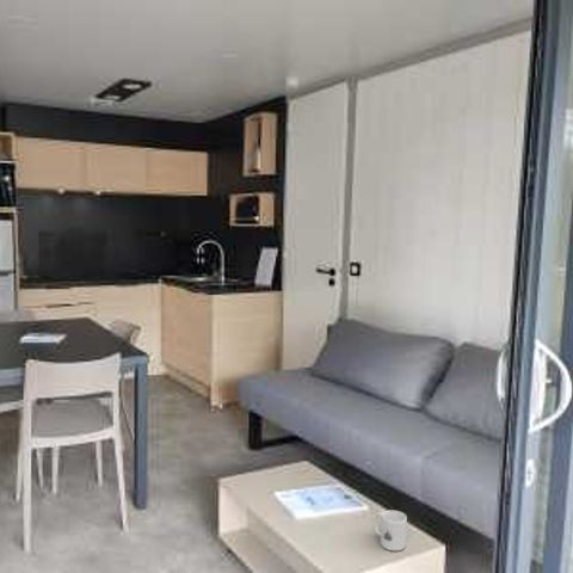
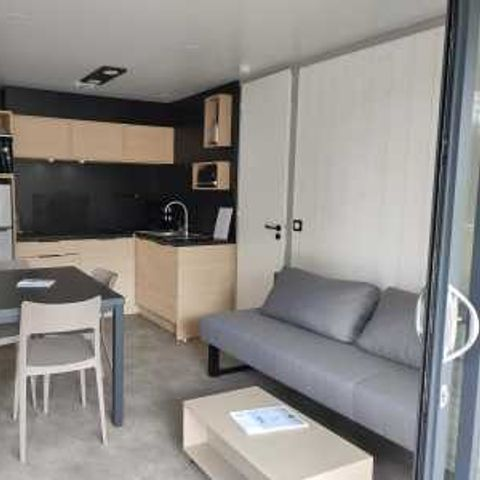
- mug [374,510,408,552]
